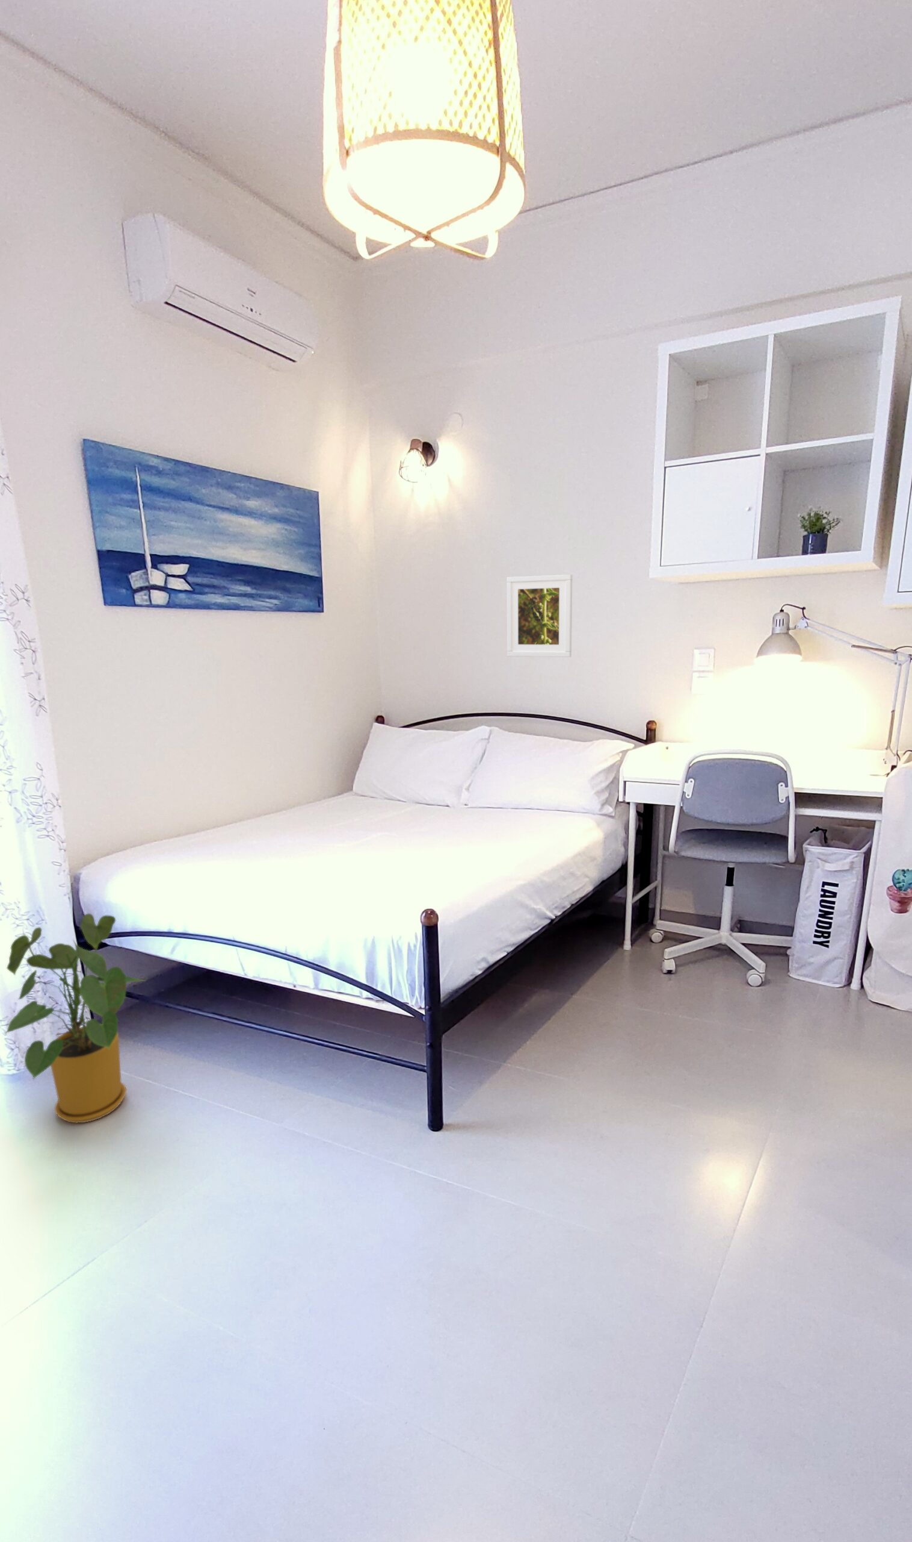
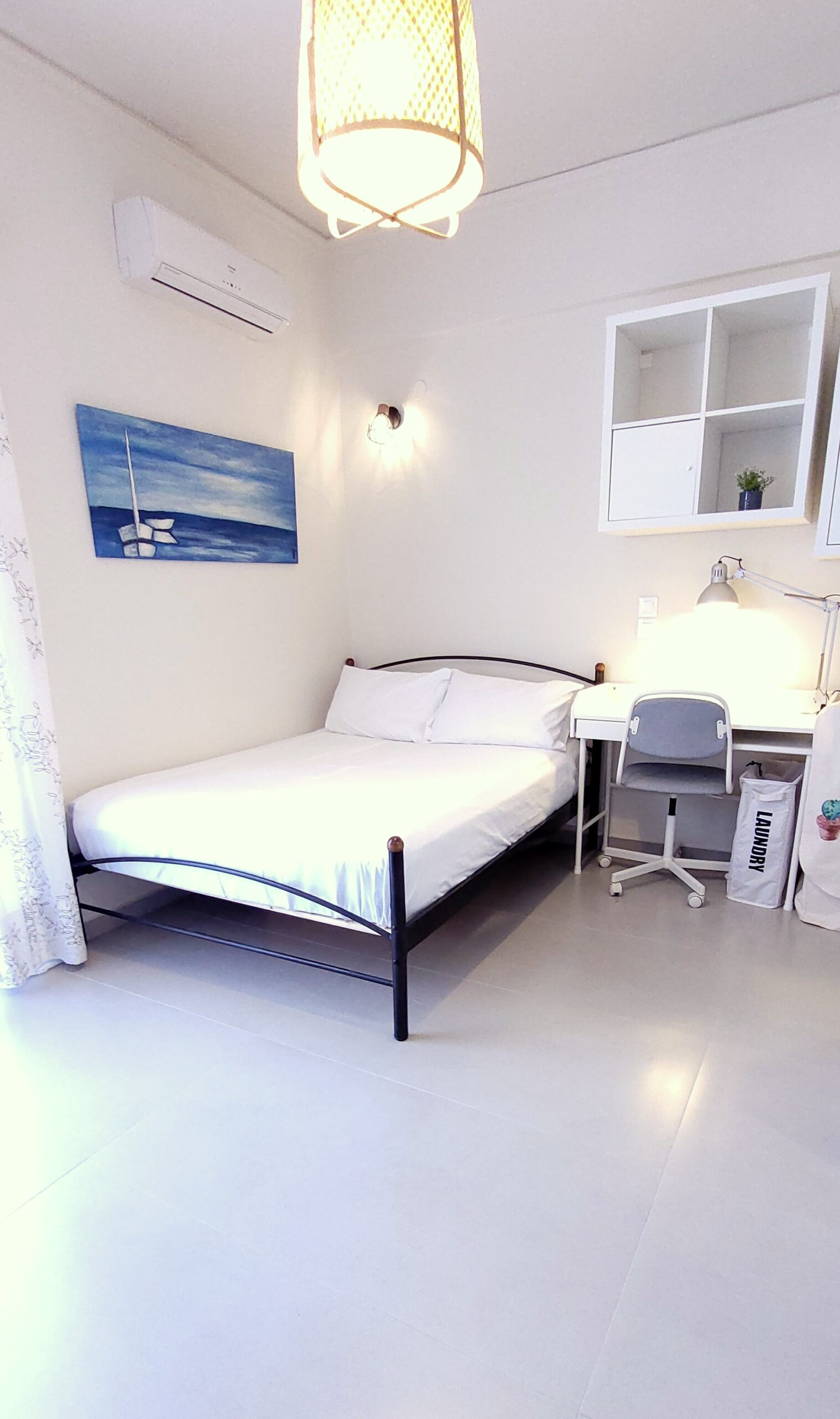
- house plant [3,913,148,1124]
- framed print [506,574,572,657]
